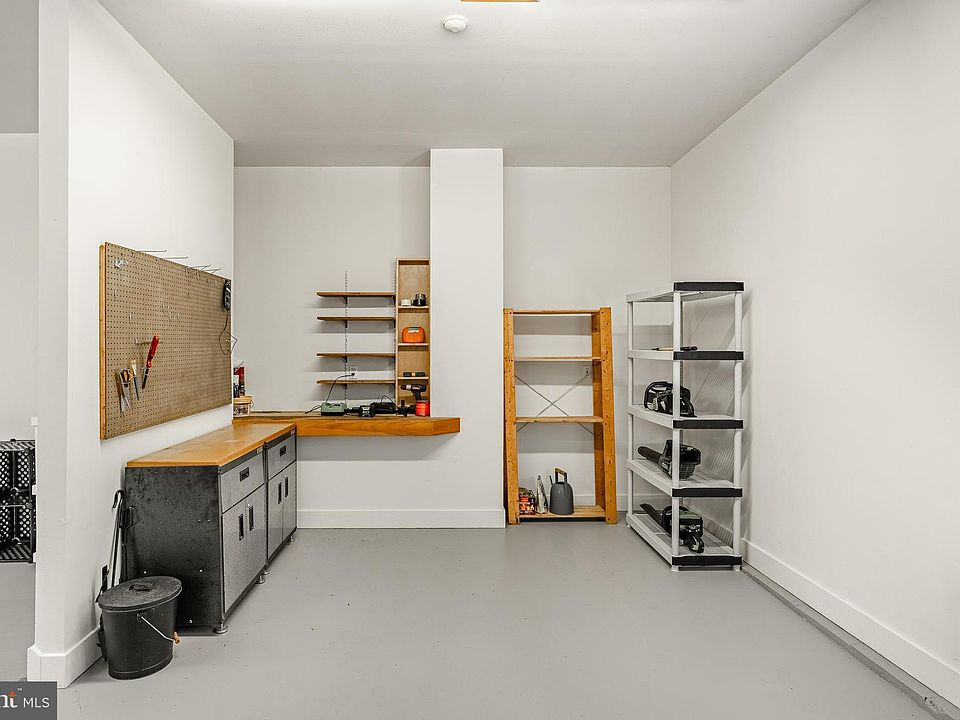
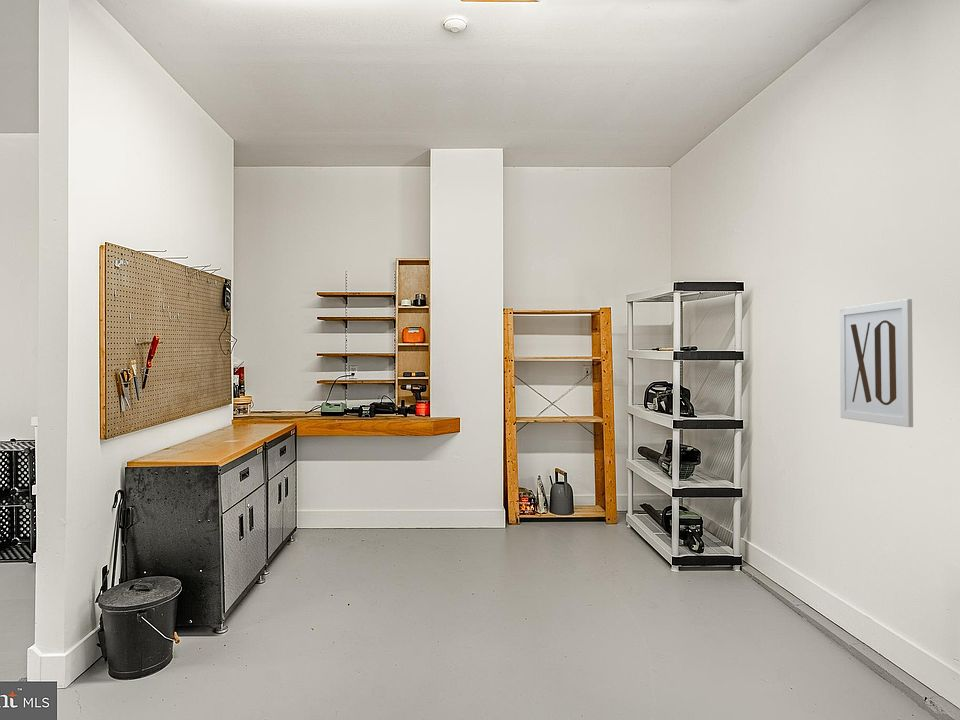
+ wall art [839,298,914,428]
